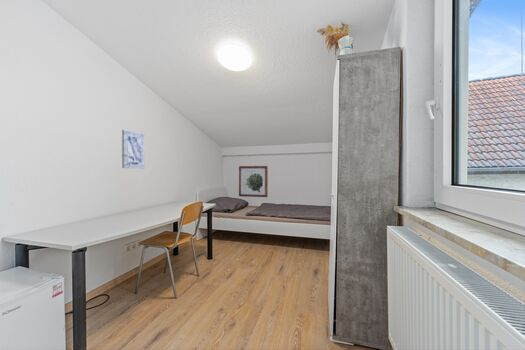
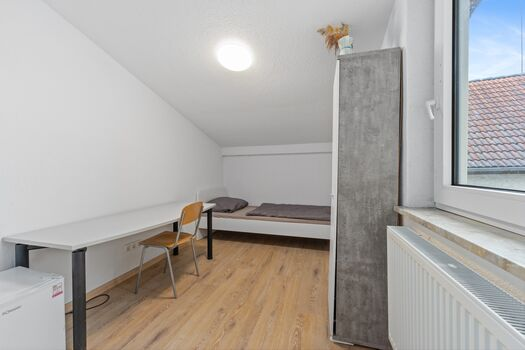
- wall art [121,129,145,170]
- wall art [238,165,269,198]
